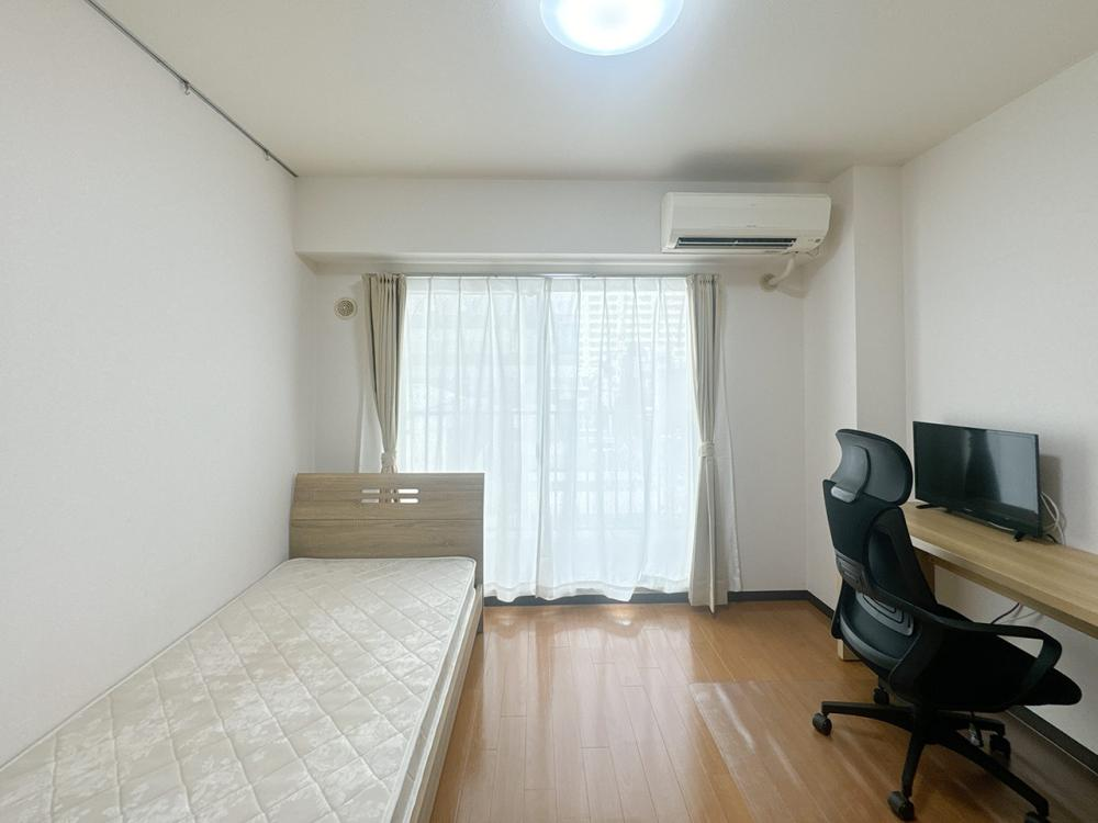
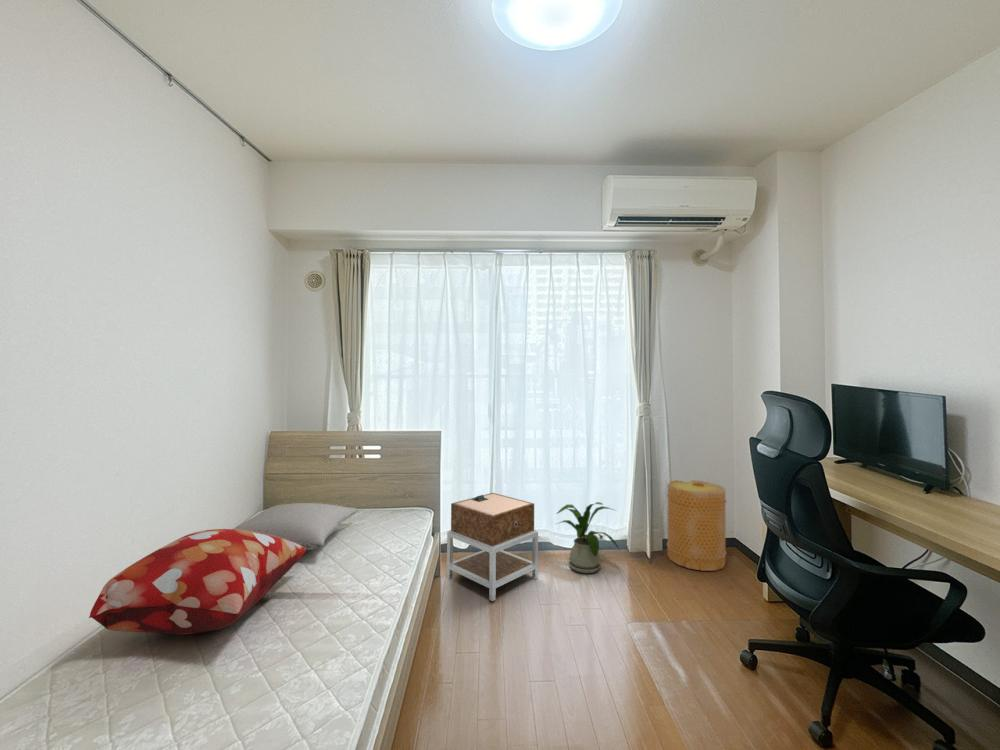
+ pillow [232,502,359,551]
+ nightstand [446,492,539,602]
+ house plant [555,501,620,574]
+ basket [666,479,727,572]
+ decorative pillow [88,528,307,635]
